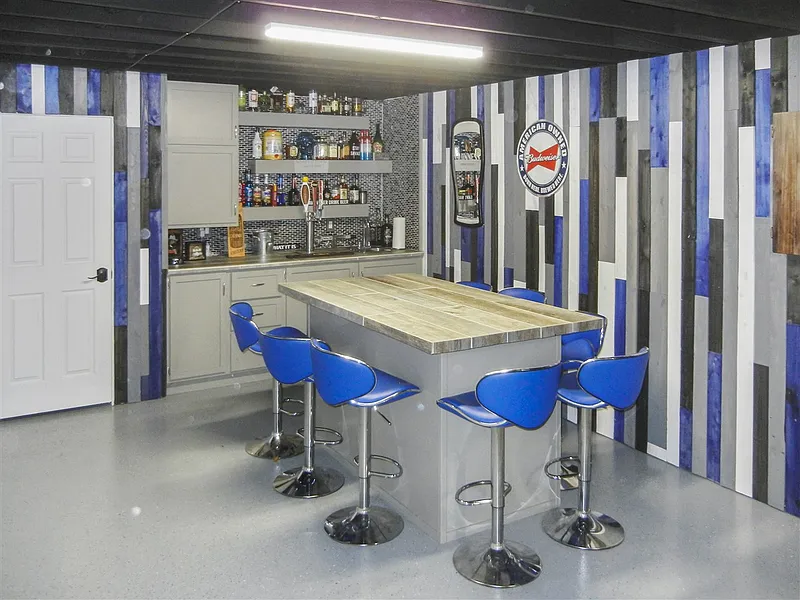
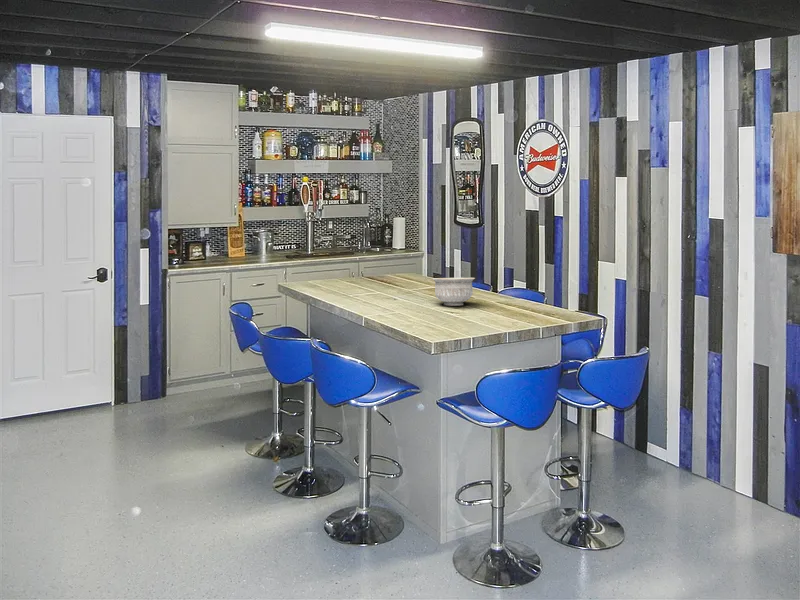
+ bowl [431,277,476,306]
